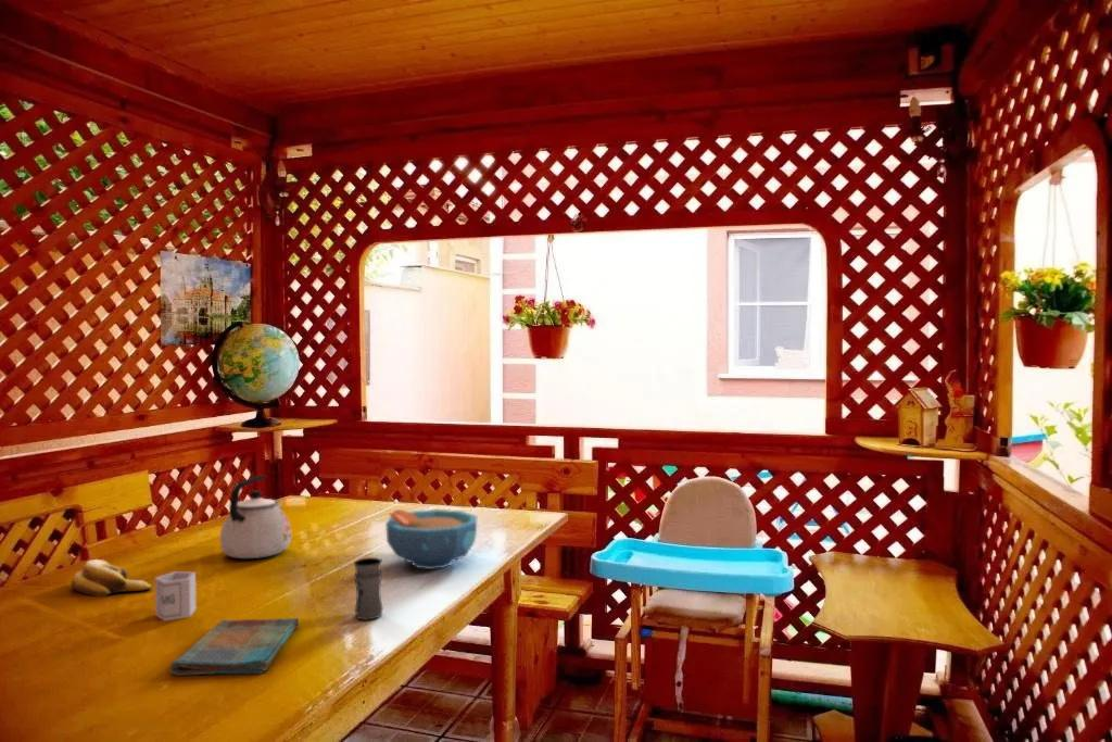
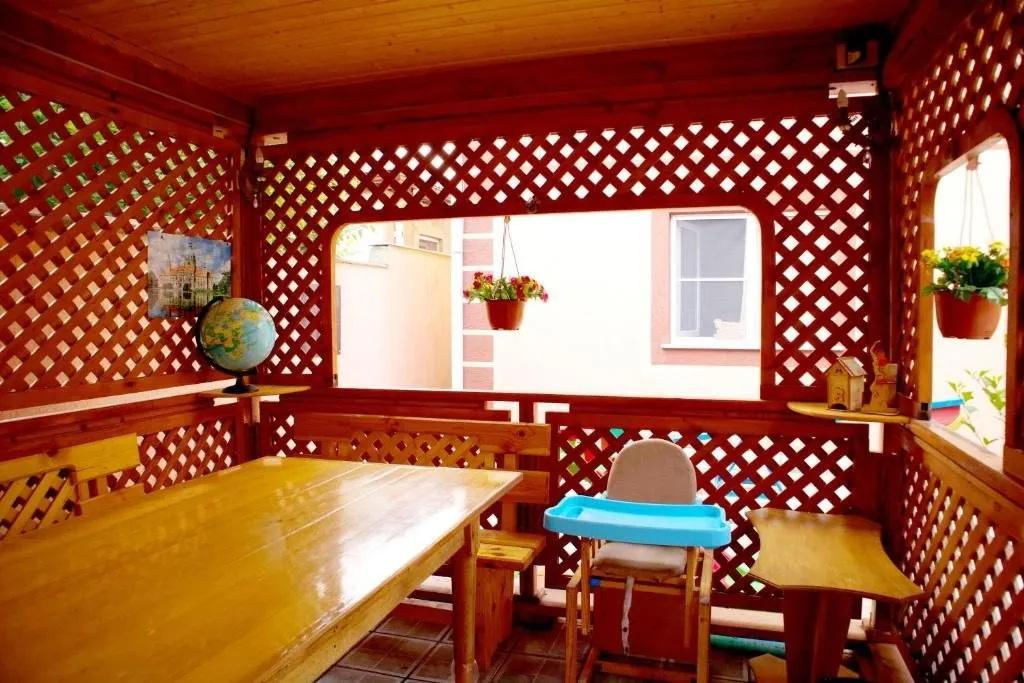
- kettle [219,474,292,559]
- jar [353,556,384,621]
- banana [71,558,153,598]
- cup [154,570,197,621]
- dish towel [169,617,300,677]
- bowl [384,508,478,570]
